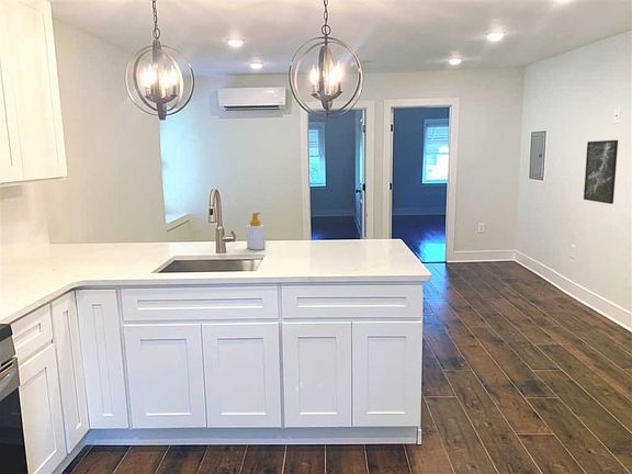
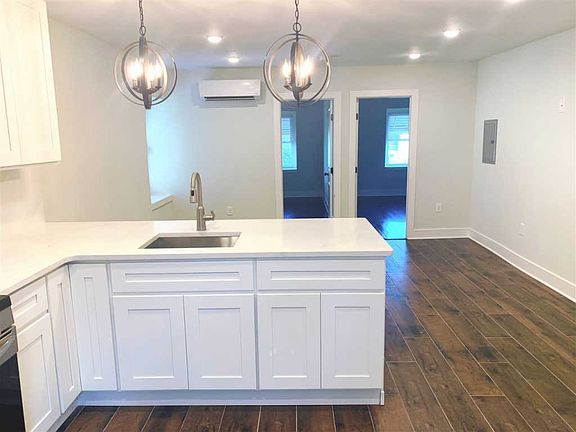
- soap bottle [246,212,267,251]
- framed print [583,139,619,205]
